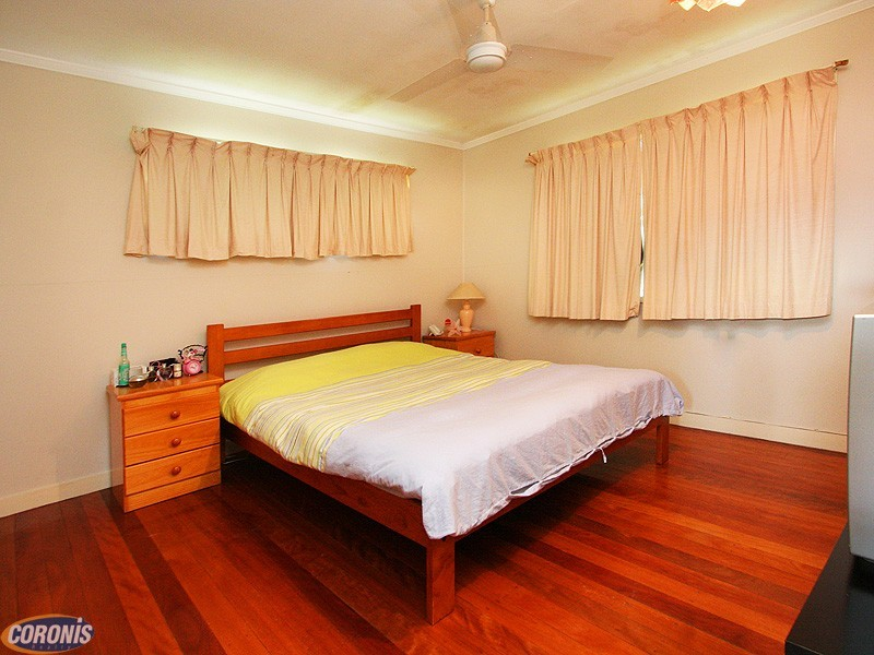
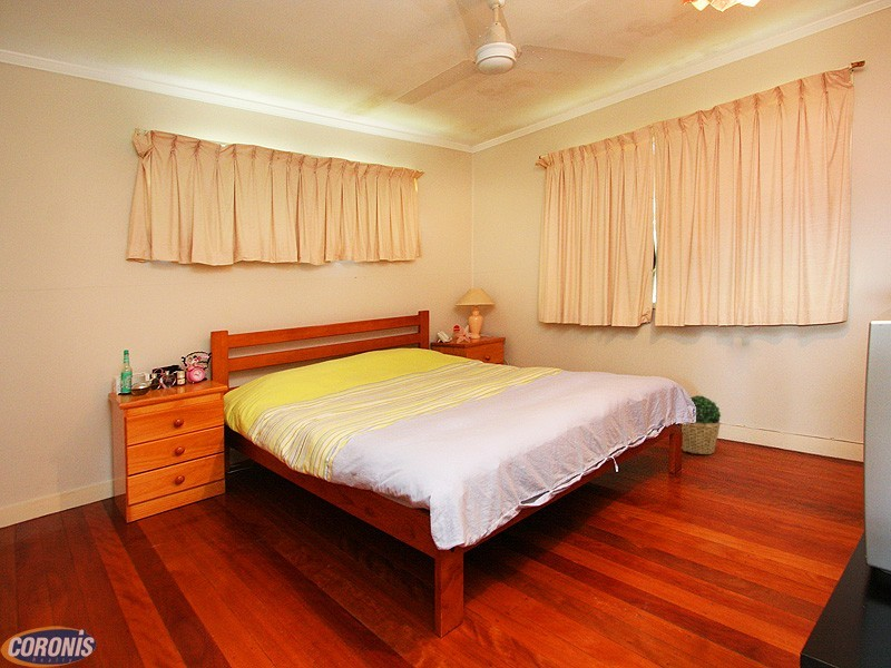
+ potted plant [681,394,722,455]
